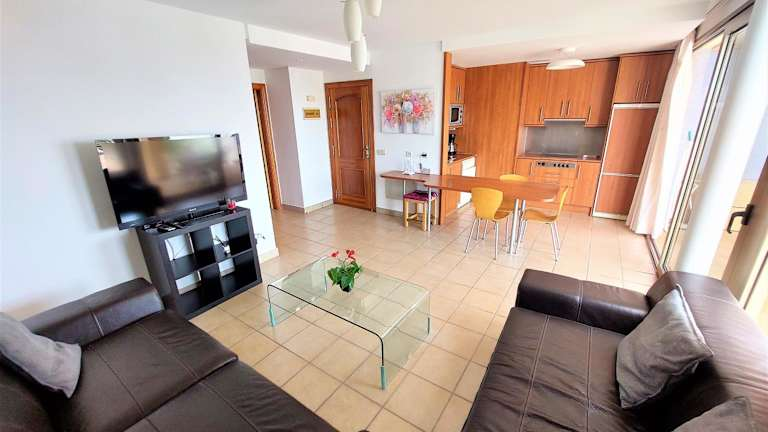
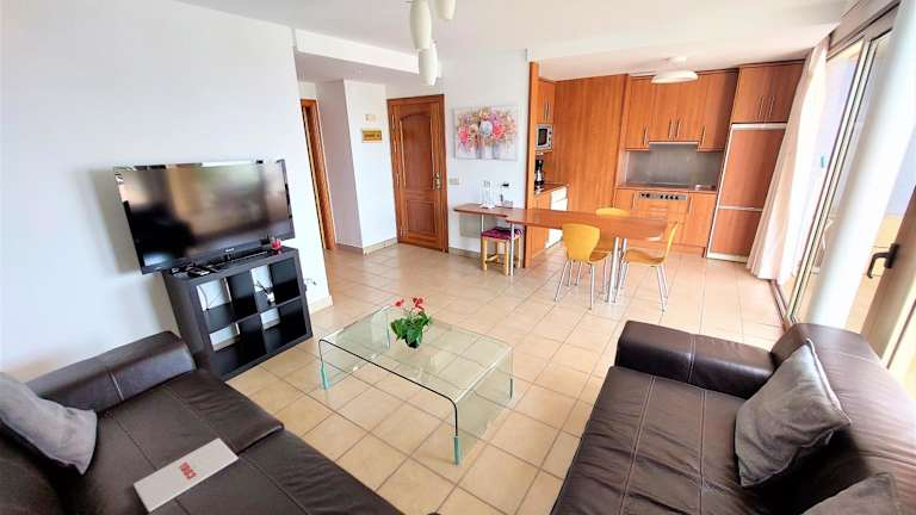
+ magazine [132,438,239,514]
